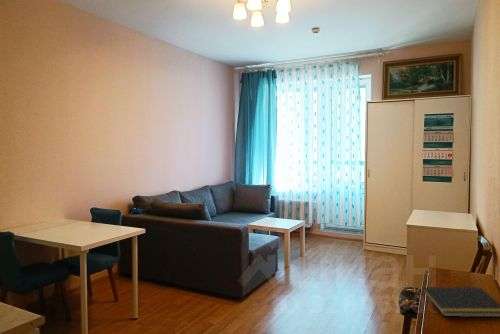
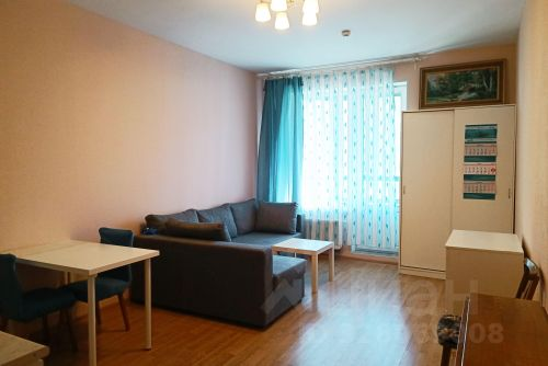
- notepad [420,286,500,318]
